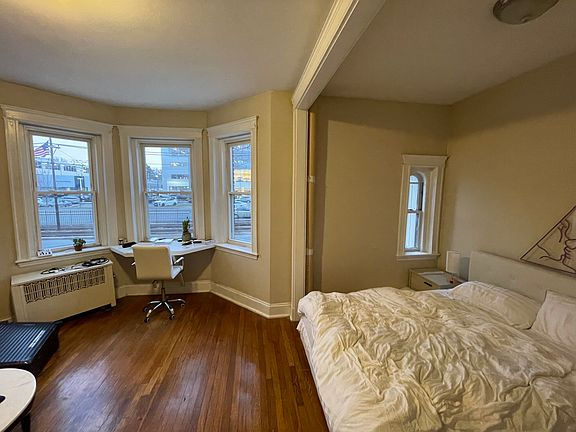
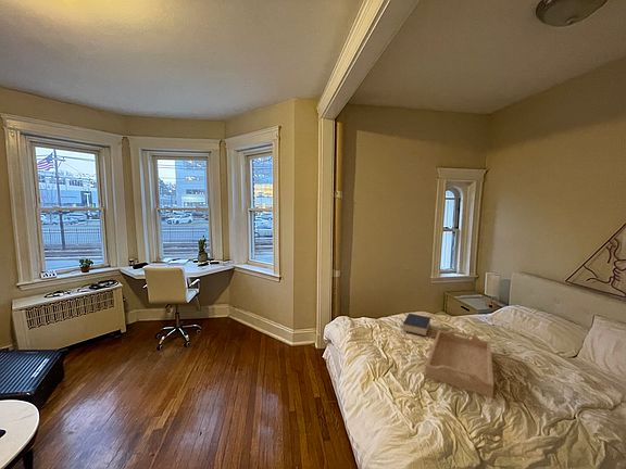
+ serving tray [424,329,494,398]
+ book [402,313,431,337]
